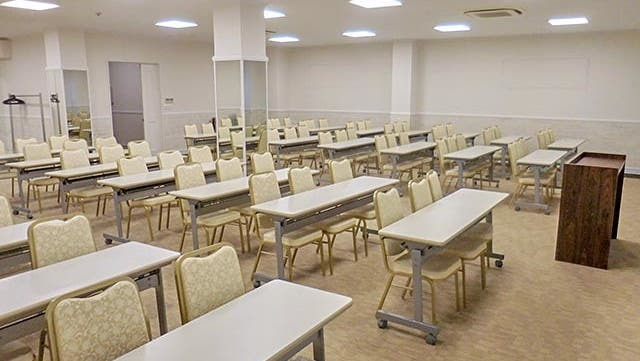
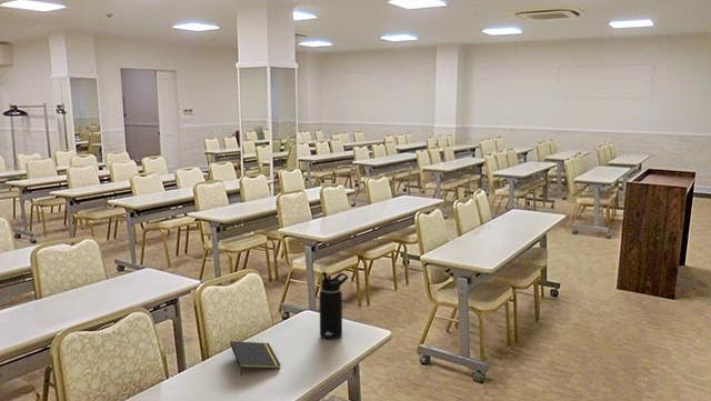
+ notepad [229,340,282,377]
+ water bottle [319,271,350,340]
